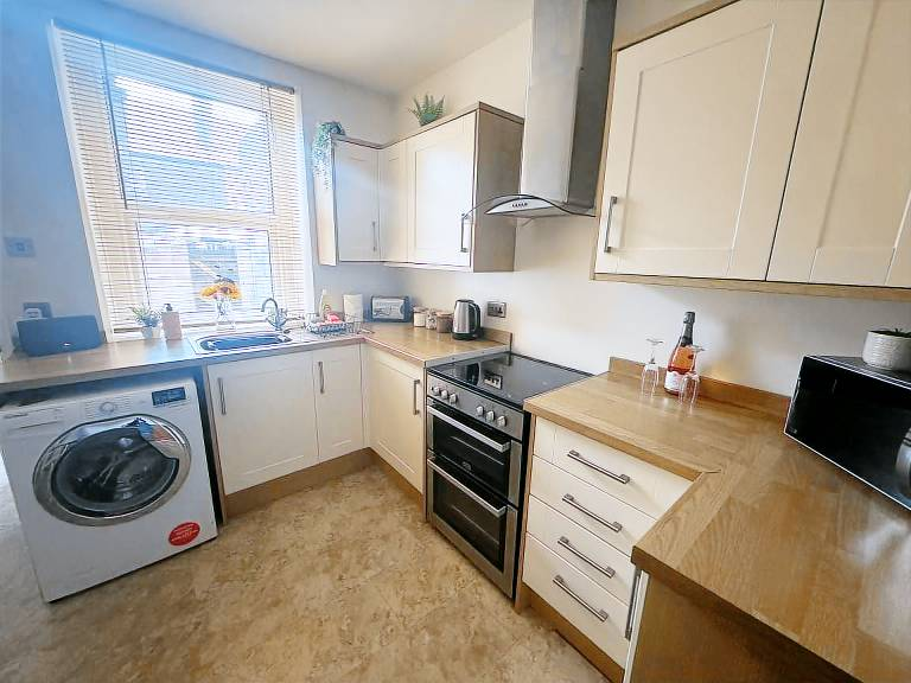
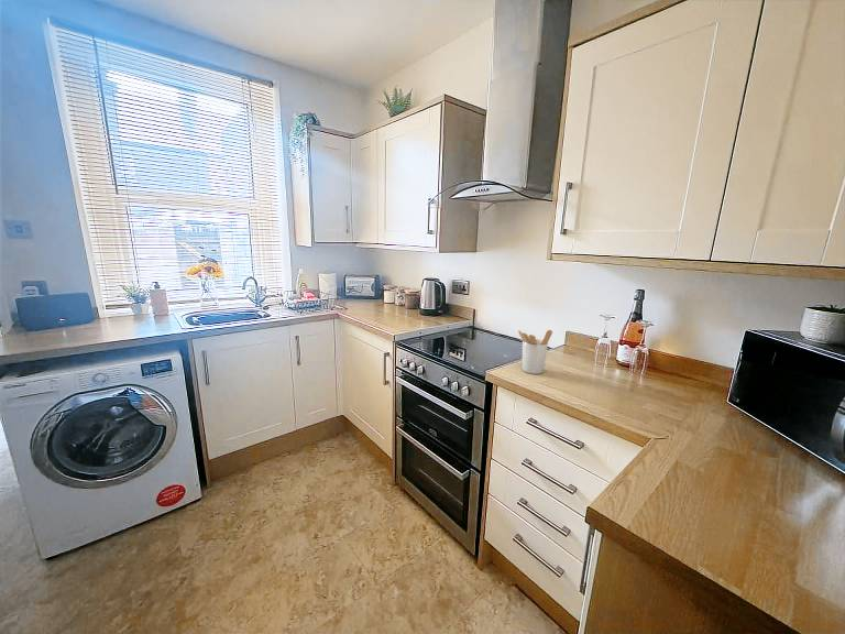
+ utensil holder [517,329,553,375]
